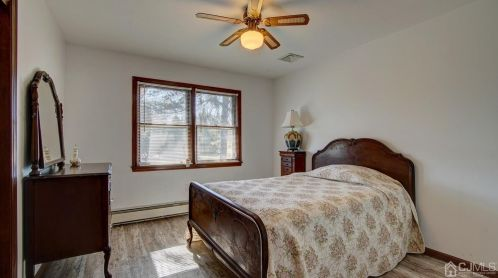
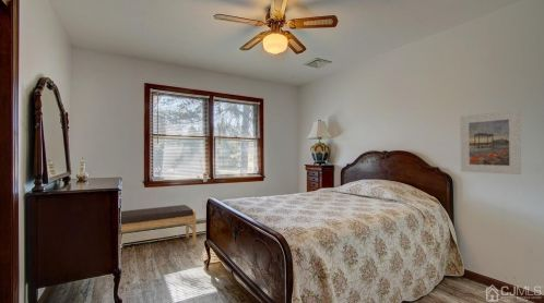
+ bench [120,204,197,246]
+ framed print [459,109,522,175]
